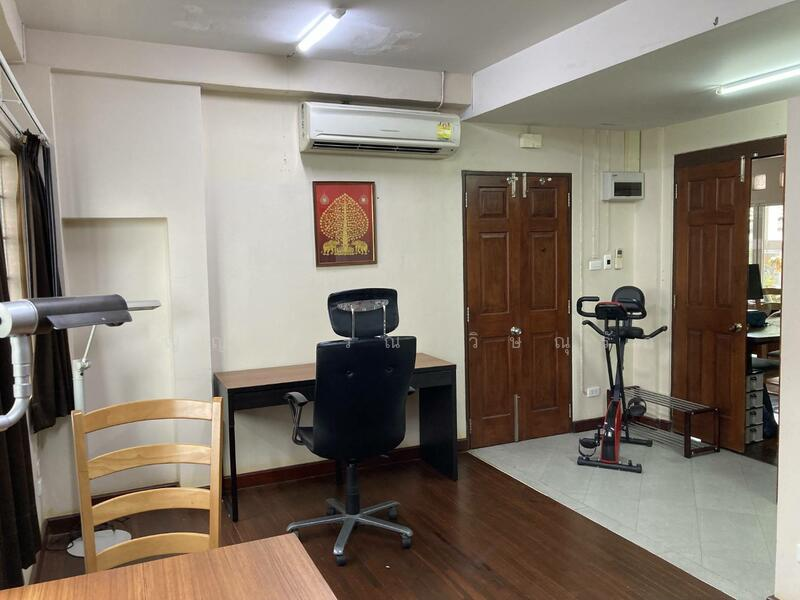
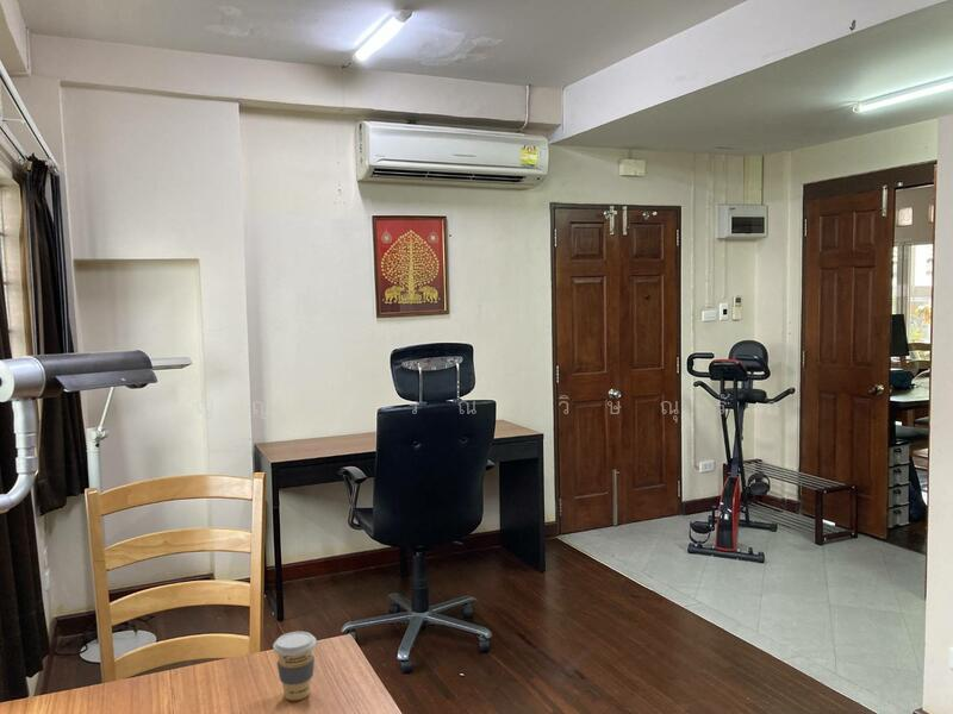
+ coffee cup [272,631,317,701]
